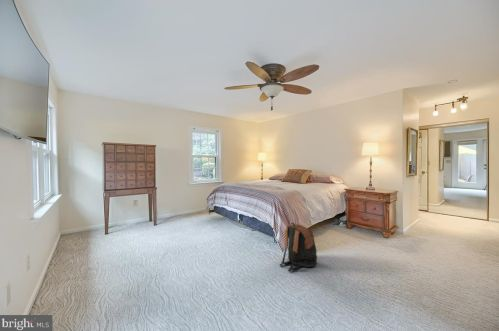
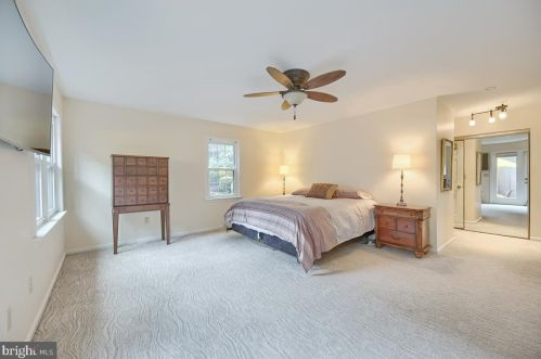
- backpack [279,222,318,273]
